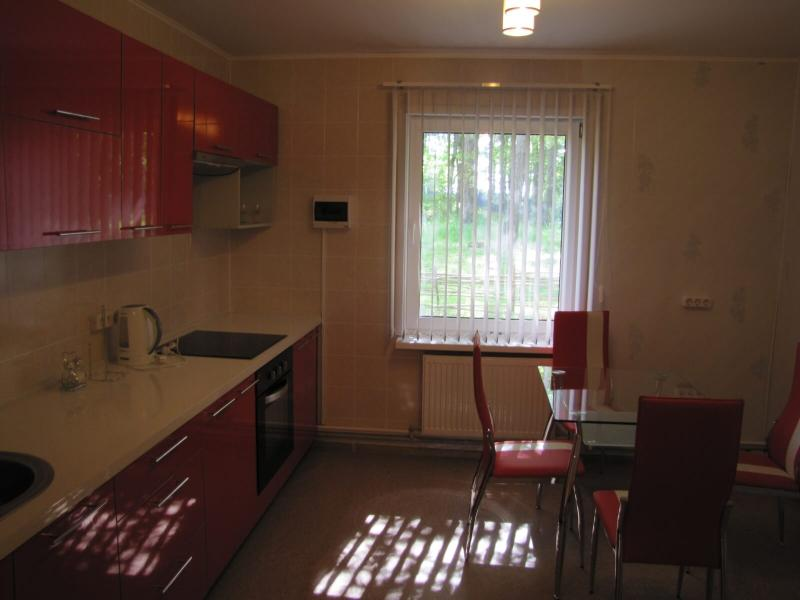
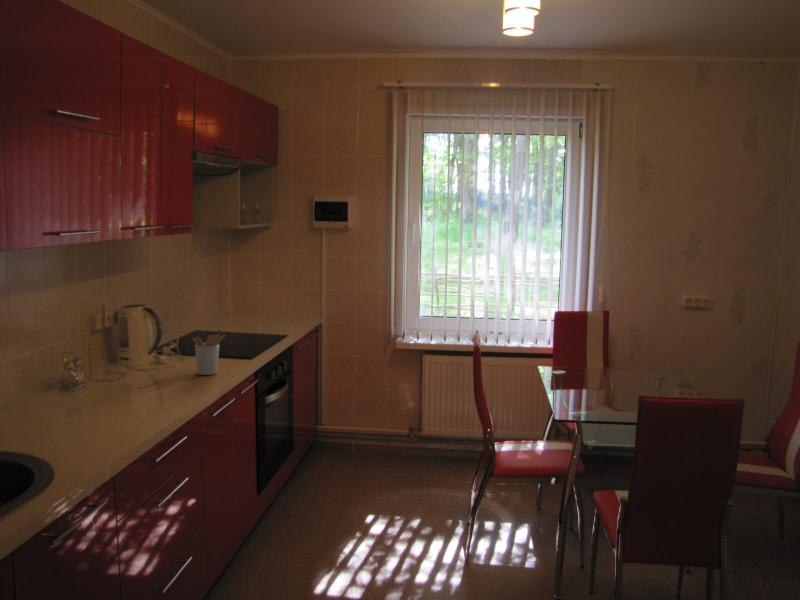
+ utensil holder [191,328,227,376]
